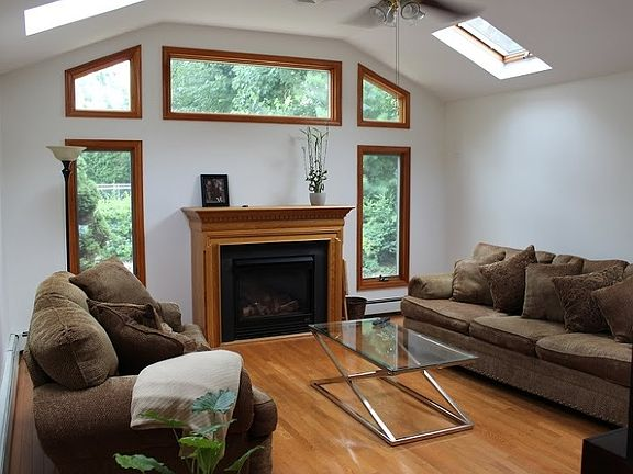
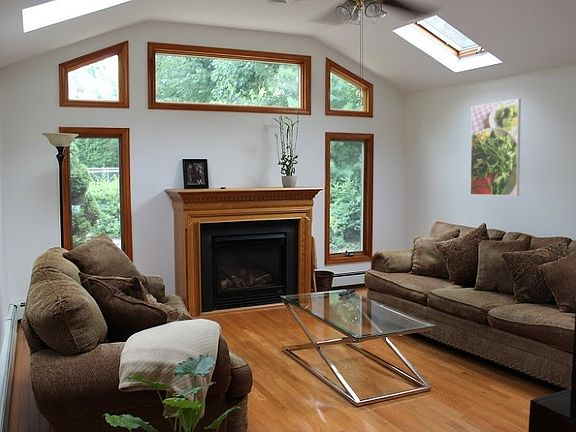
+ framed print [469,98,522,197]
